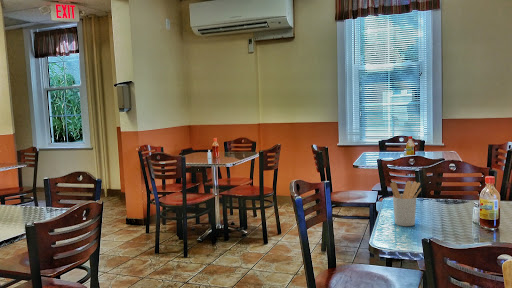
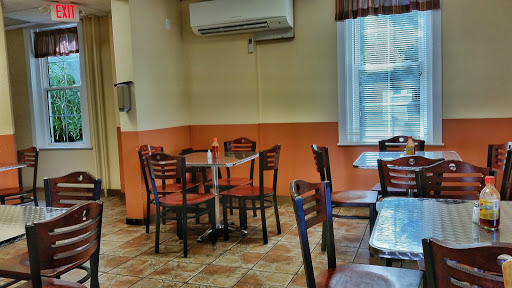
- utensil holder [389,180,422,227]
